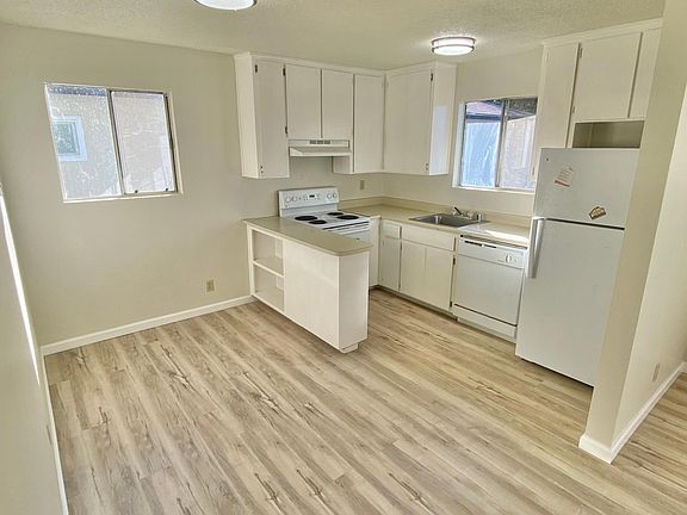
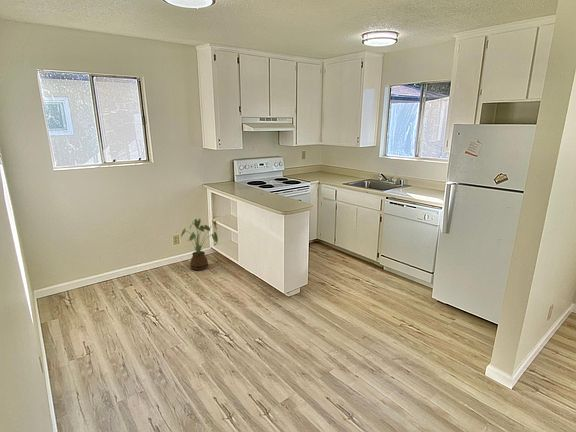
+ house plant [180,218,219,271]
